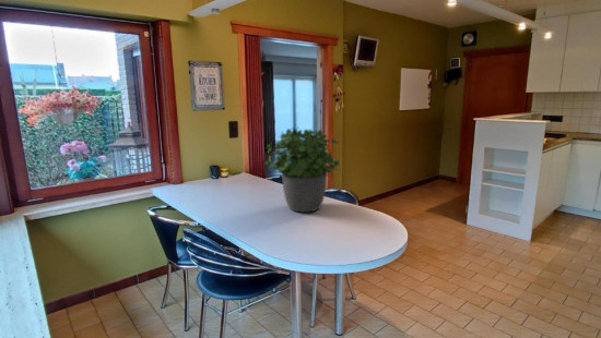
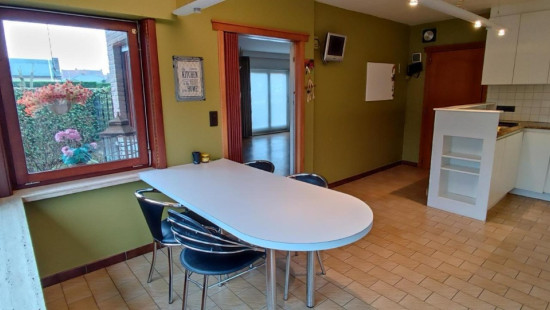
- potted plant [264,124,341,214]
